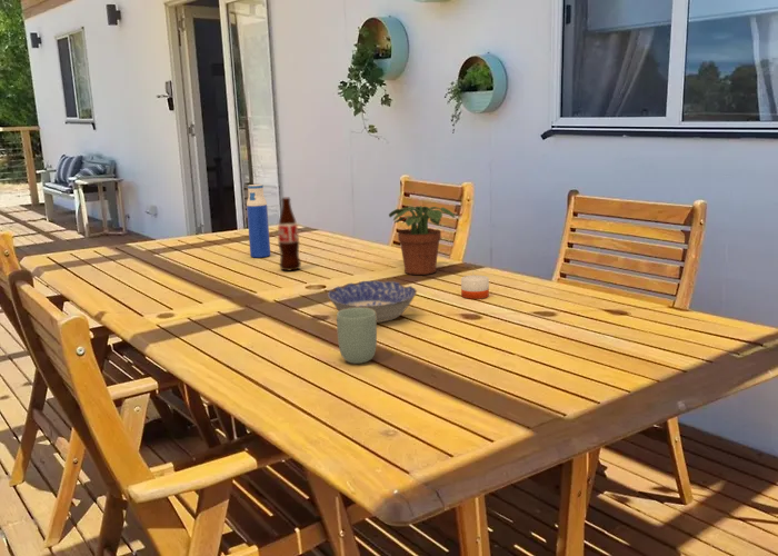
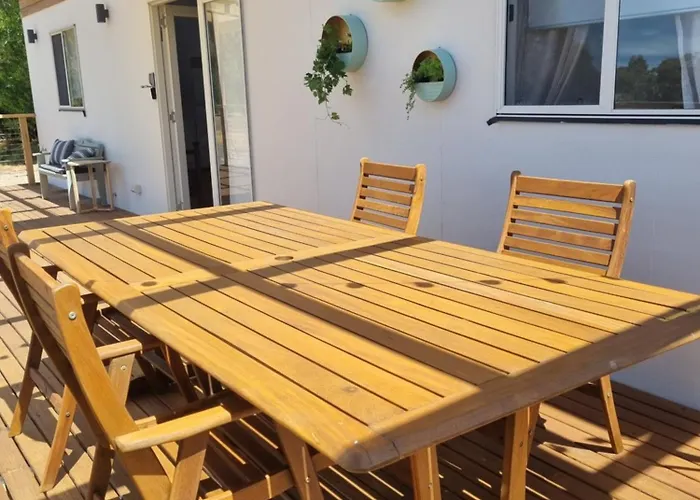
- candle [460,270,490,300]
- bowl [327,279,418,324]
- cup [336,308,378,365]
- water bottle [246,183,271,259]
- potted plant [388,205,456,276]
- bottle [277,197,302,271]
